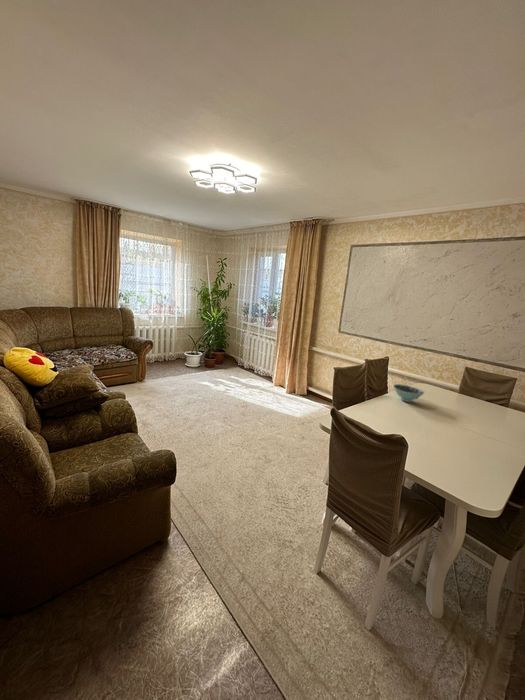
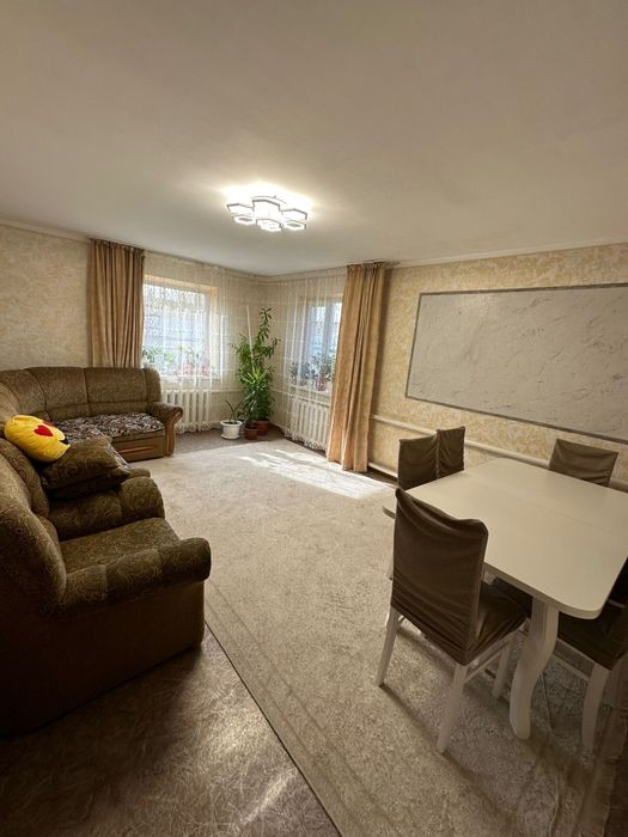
- bowl [392,383,426,403]
